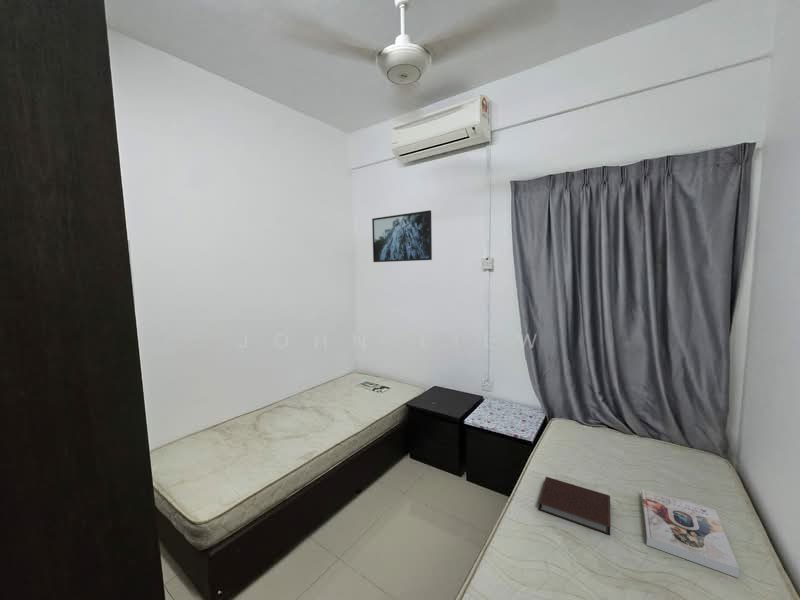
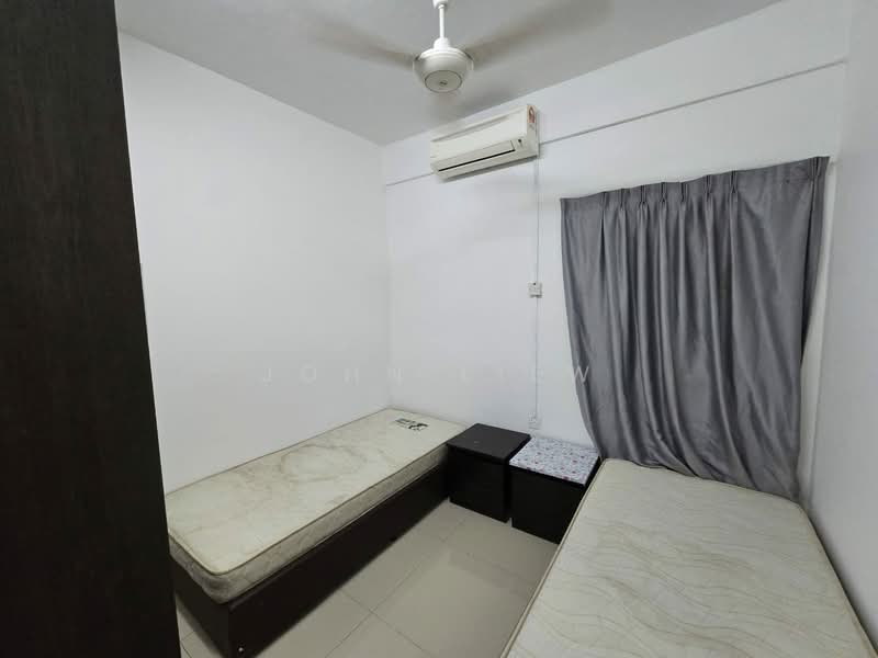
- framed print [371,209,433,263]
- book [640,488,740,579]
- notebook [537,476,611,536]
